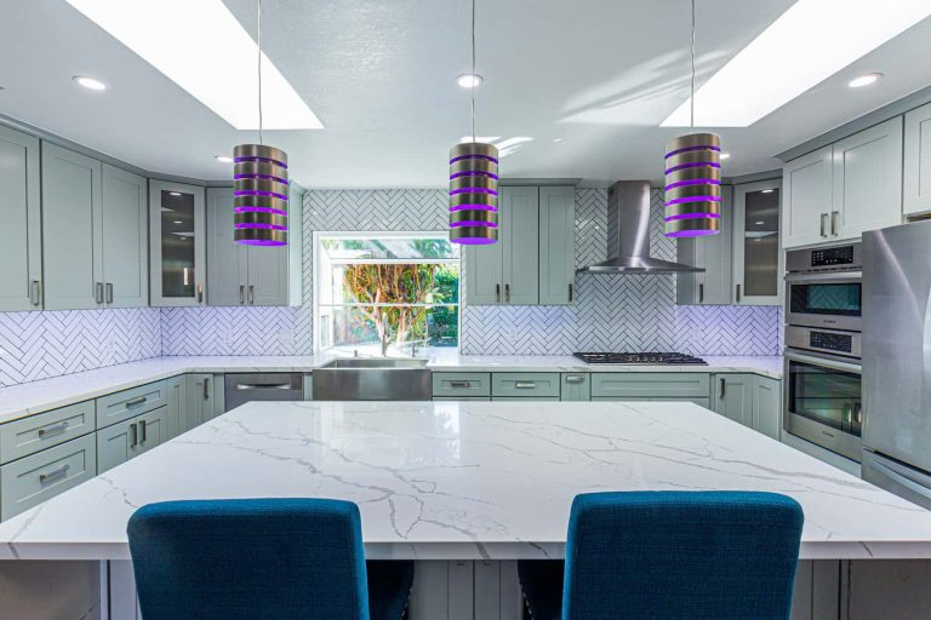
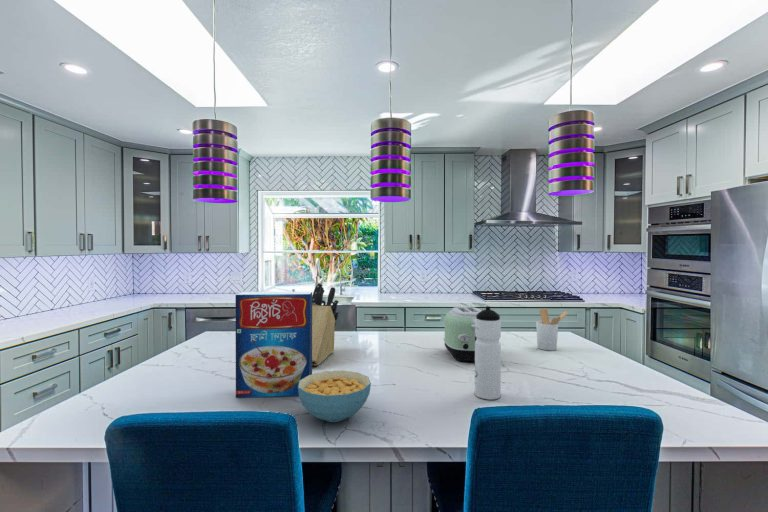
+ knife block [312,282,340,367]
+ water bottle [474,305,502,401]
+ utensil holder [535,307,569,351]
+ cereal bowl [298,370,372,423]
+ cereal box [235,291,313,399]
+ toaster [443,306,483,362]
